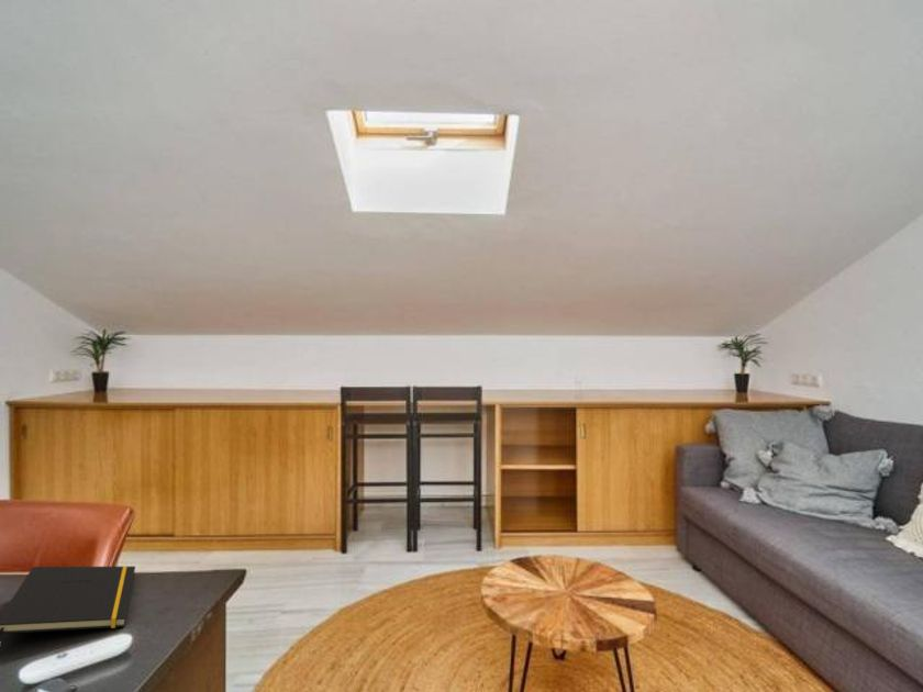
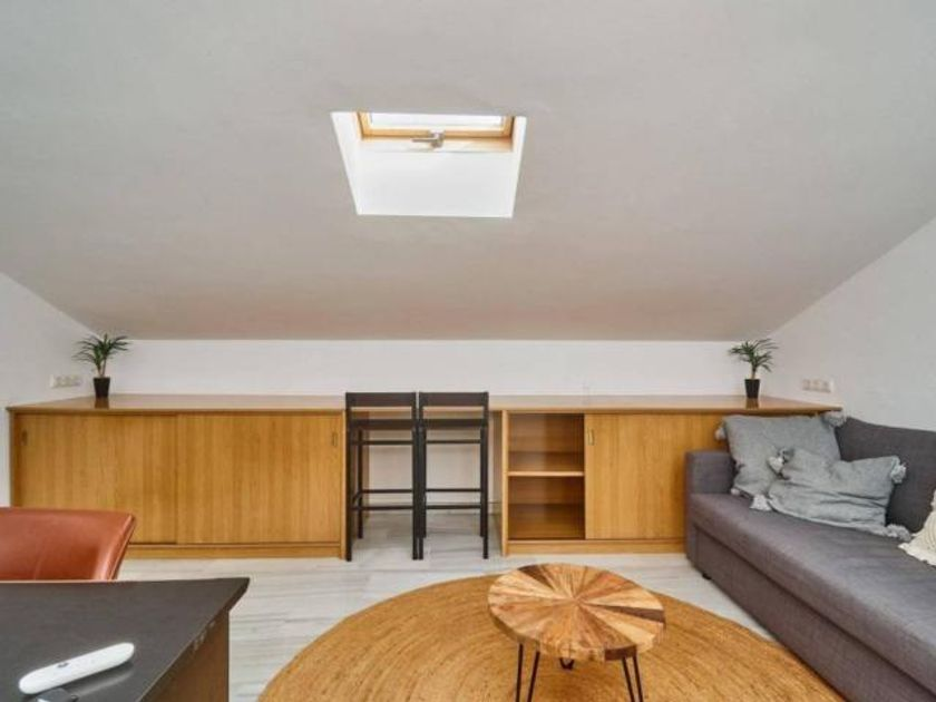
- notepad [0,565,136,640]
